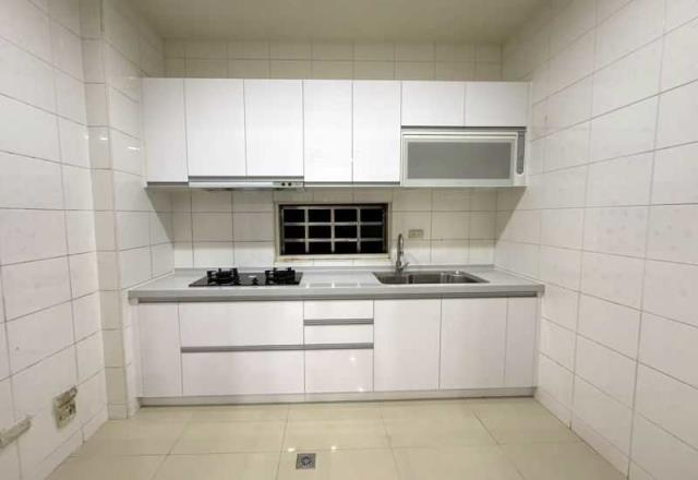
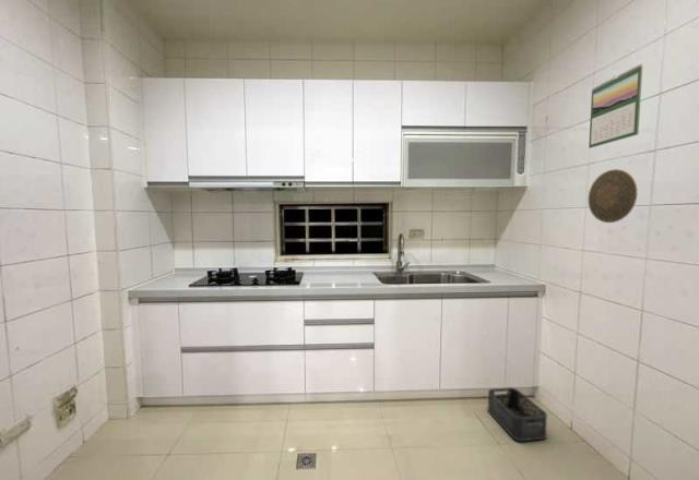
+ decorative plate [588,168,638,224]
+ calendar [588,63,643,149]
+ storage bin [487,386,548,442]
